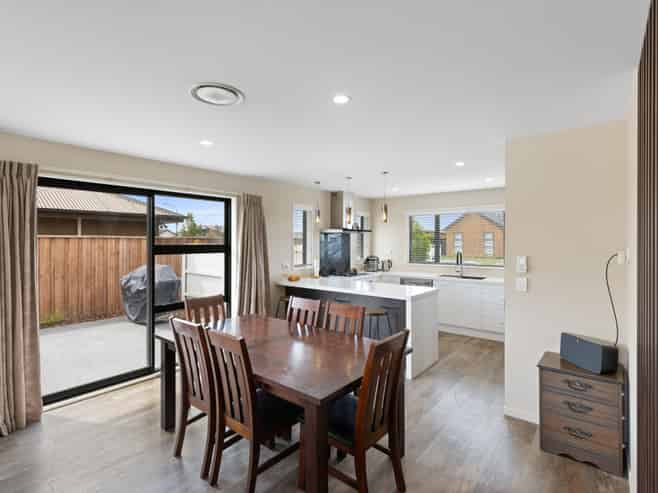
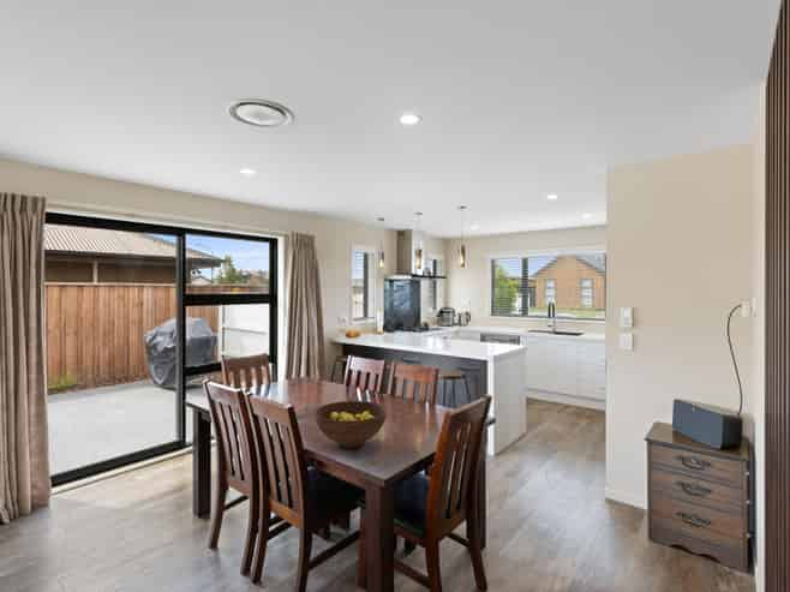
+ fruit bowl [313,400,388,449]
